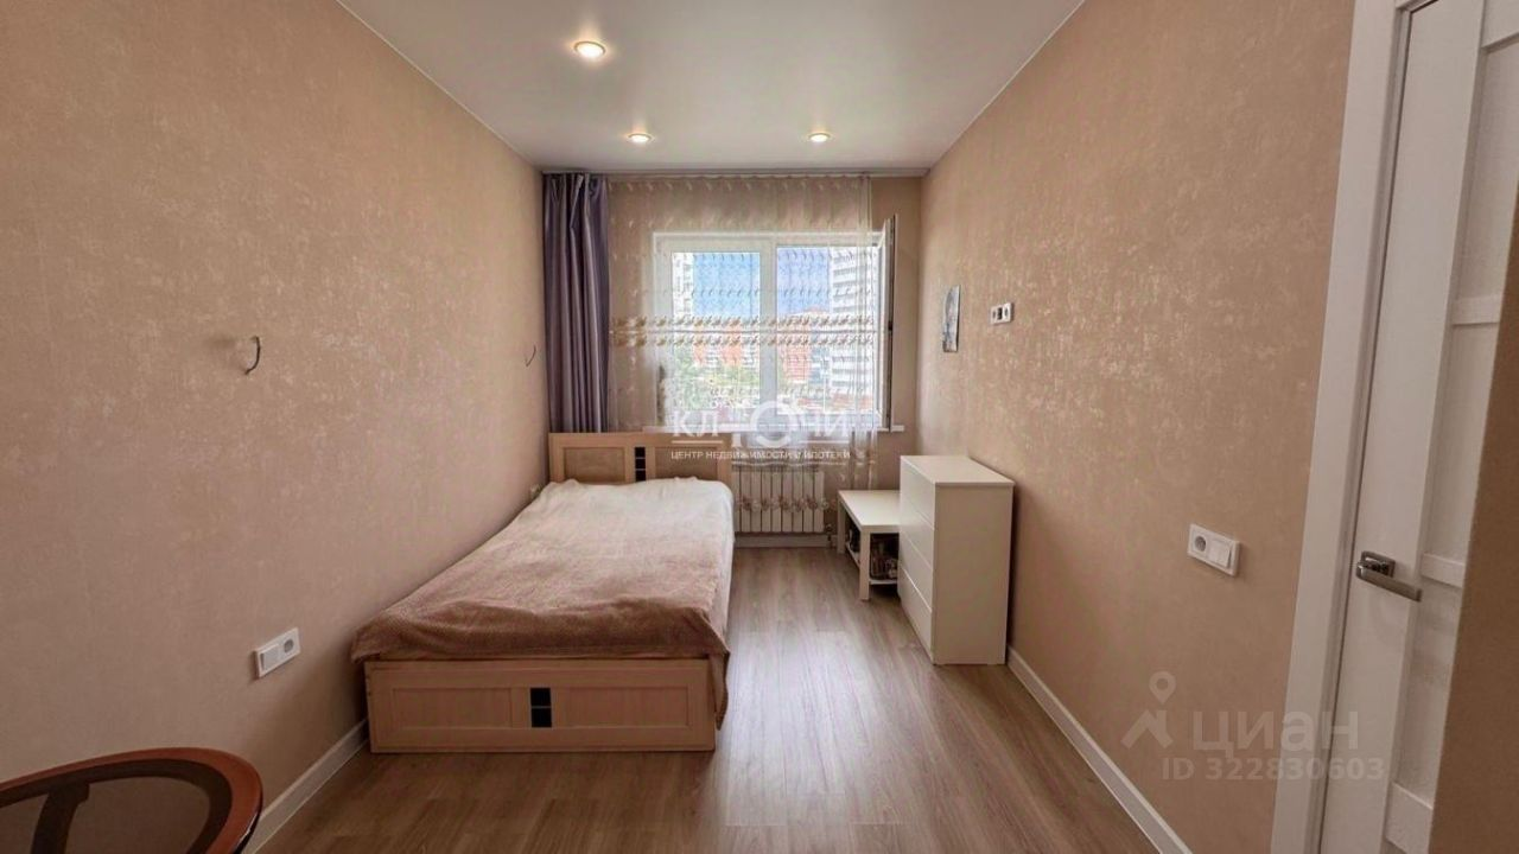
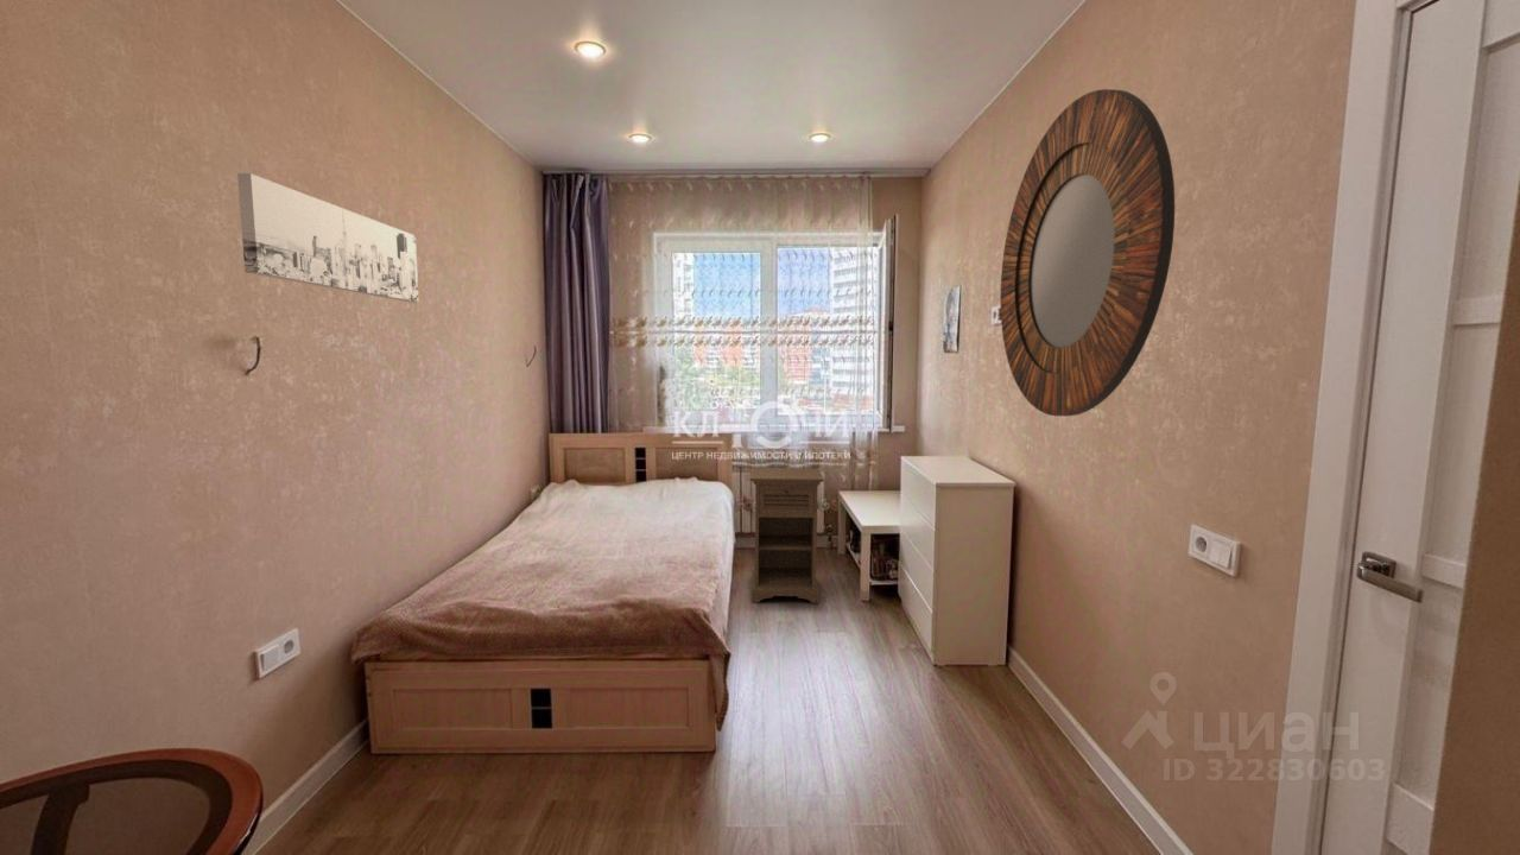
+ nightstand [749,467,825,604]
+ home mirror [999,88,1176,418]
+ wall art [236,172,419,304]
